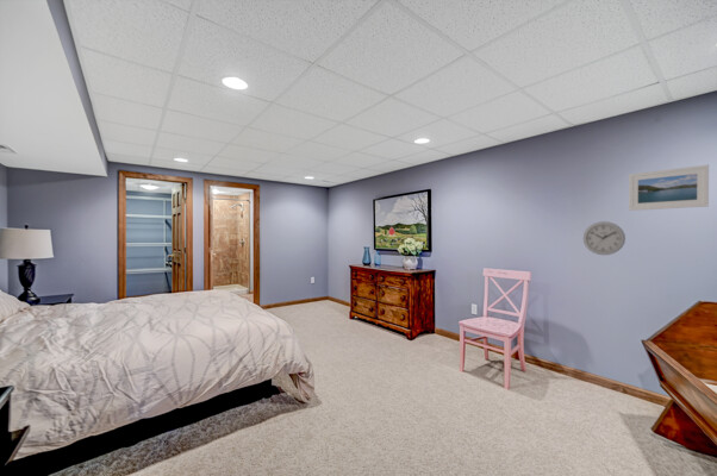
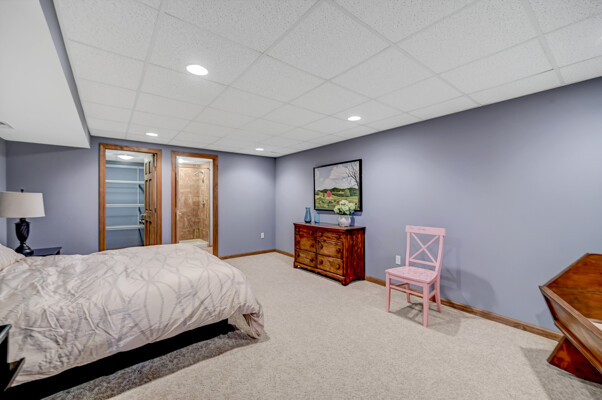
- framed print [628,164,710,212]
- wall clock [582,220,626,256]
